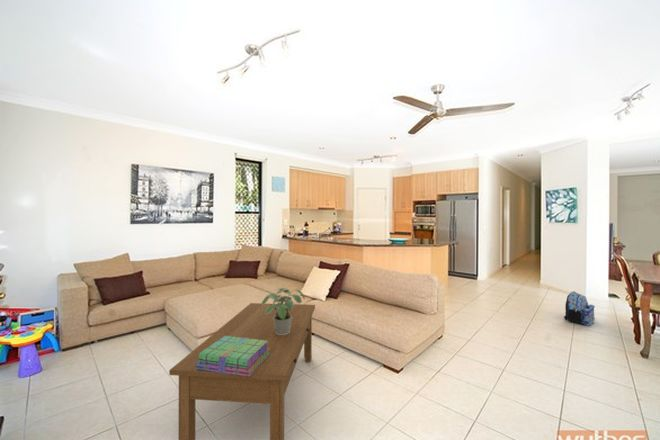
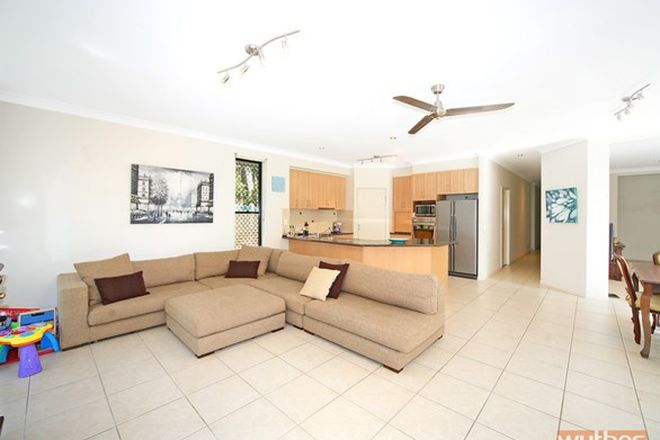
- coffee table [168,302,316,440]
- backpack [563,290,596,327]
- potted plant [261,287,306,335]
- stack of books [196,336,270,376]
